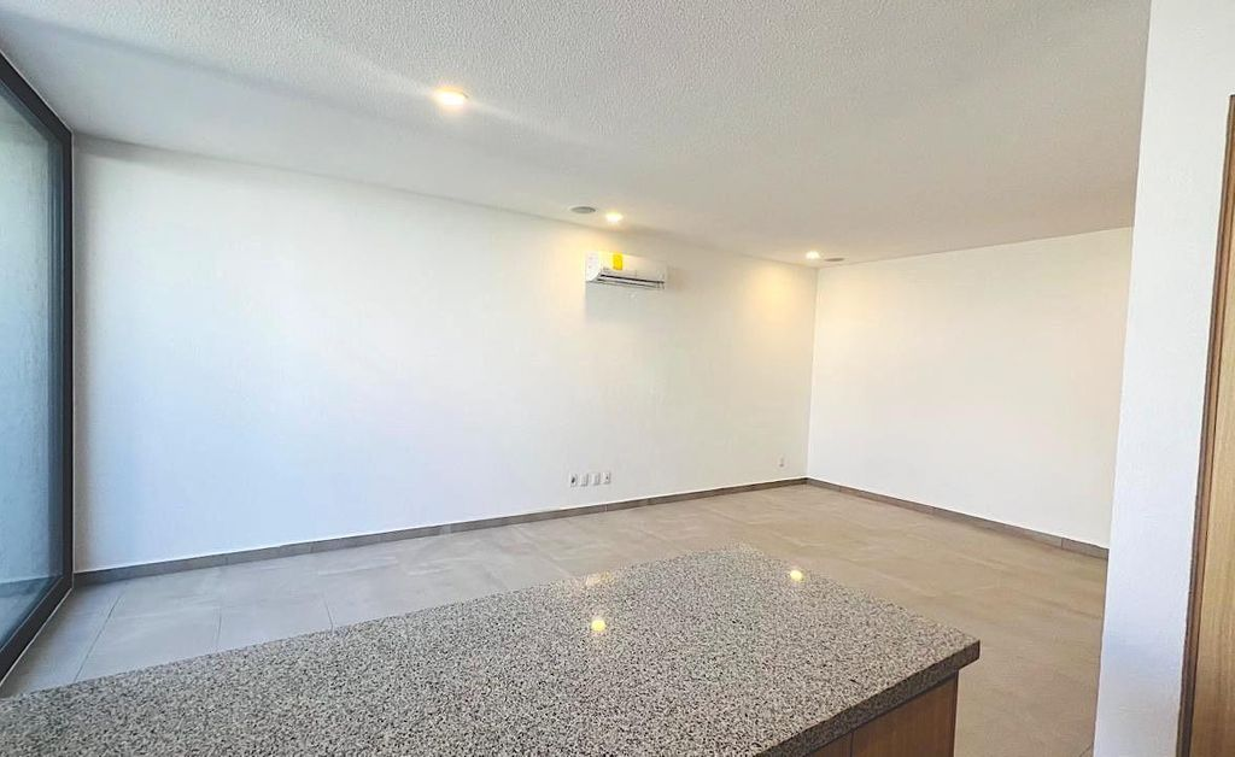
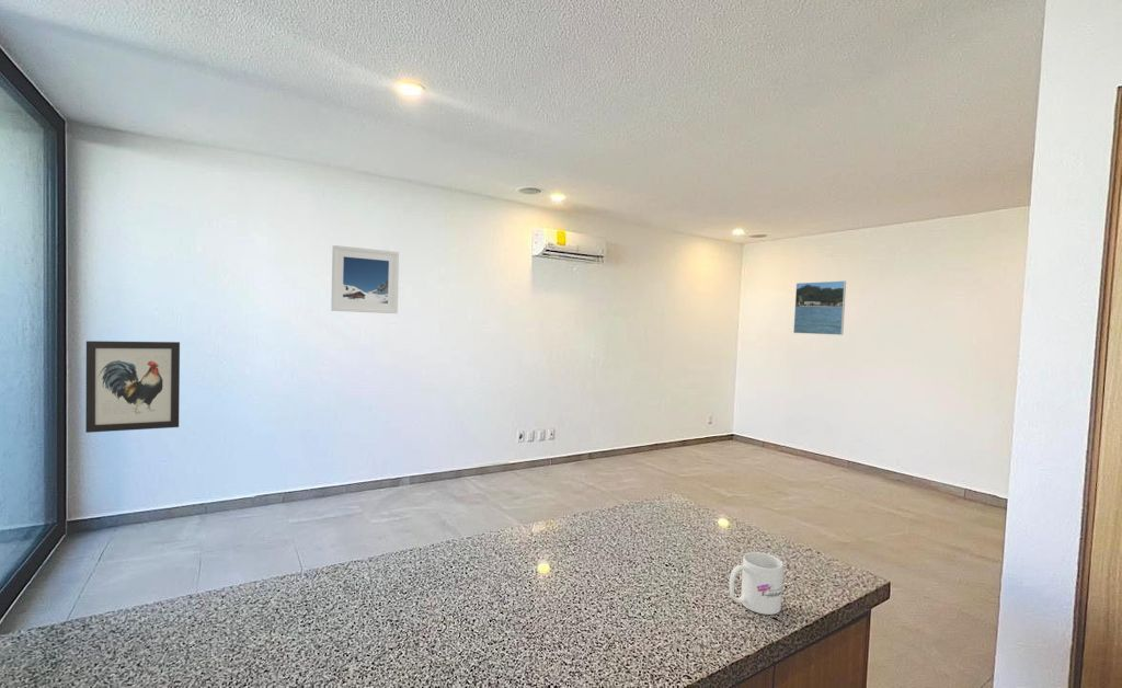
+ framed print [330,244,400,314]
+ wall art [84,340,181,434]
+ mug [729,551,785,616]
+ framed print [792,280,847,336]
